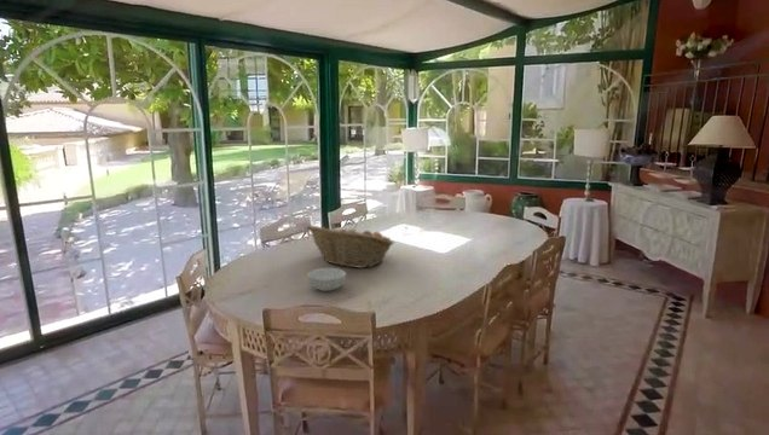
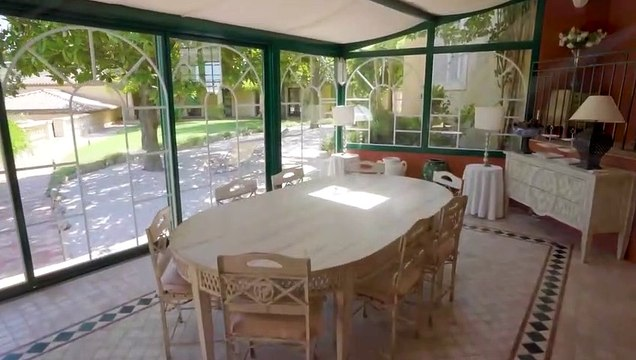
- fruit basket [305,224,395,269]
- cereal bowl [306,267,347,292]
